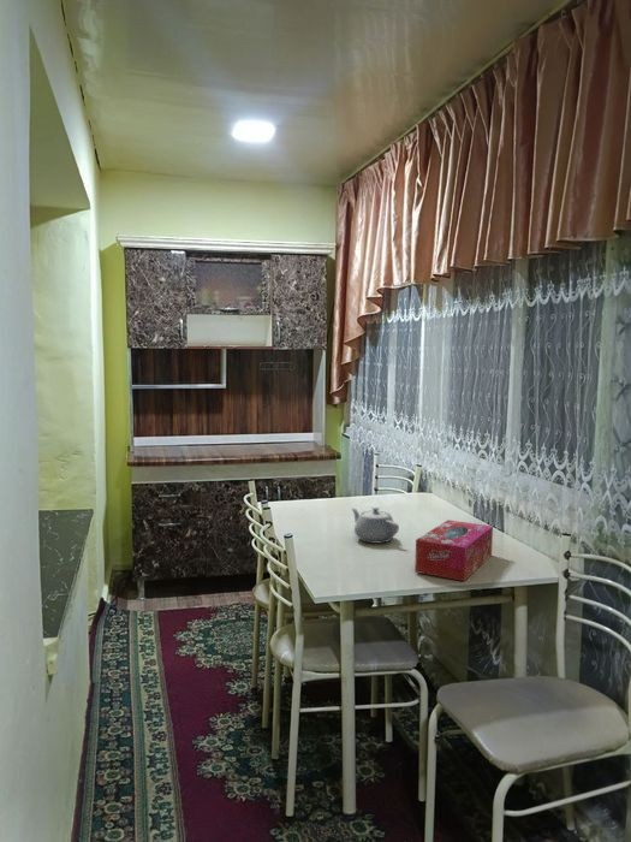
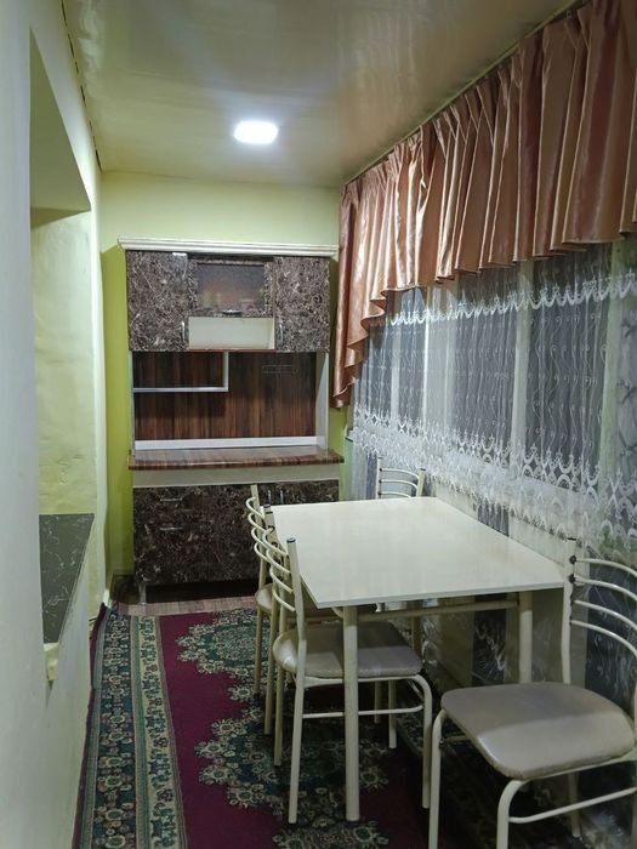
- teapot [350,506,400,544]
- tissue box [413,518,494,582]
